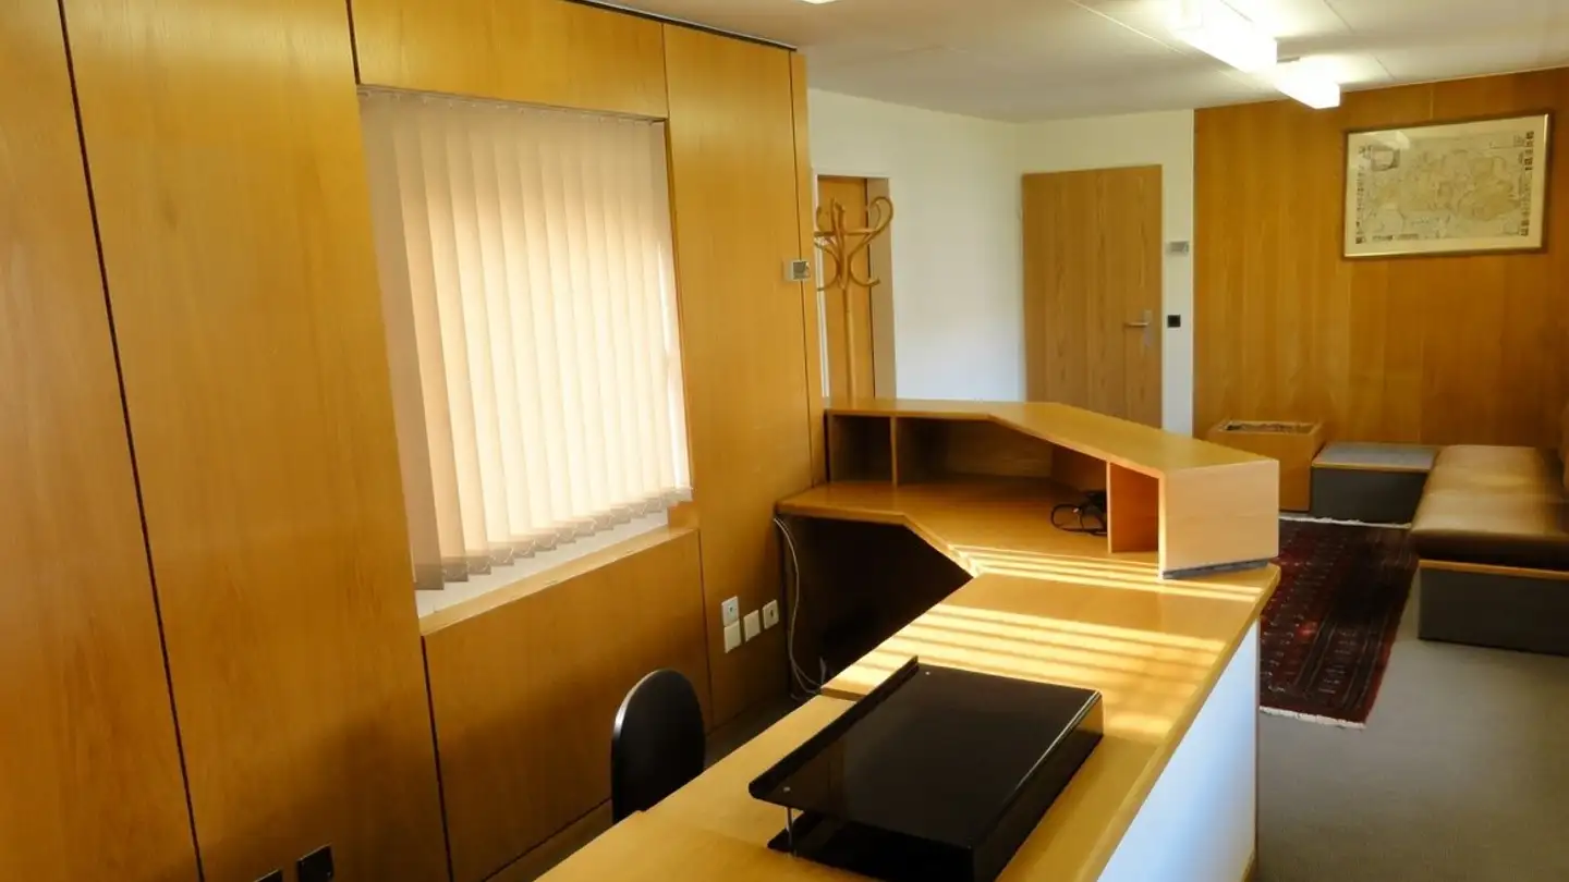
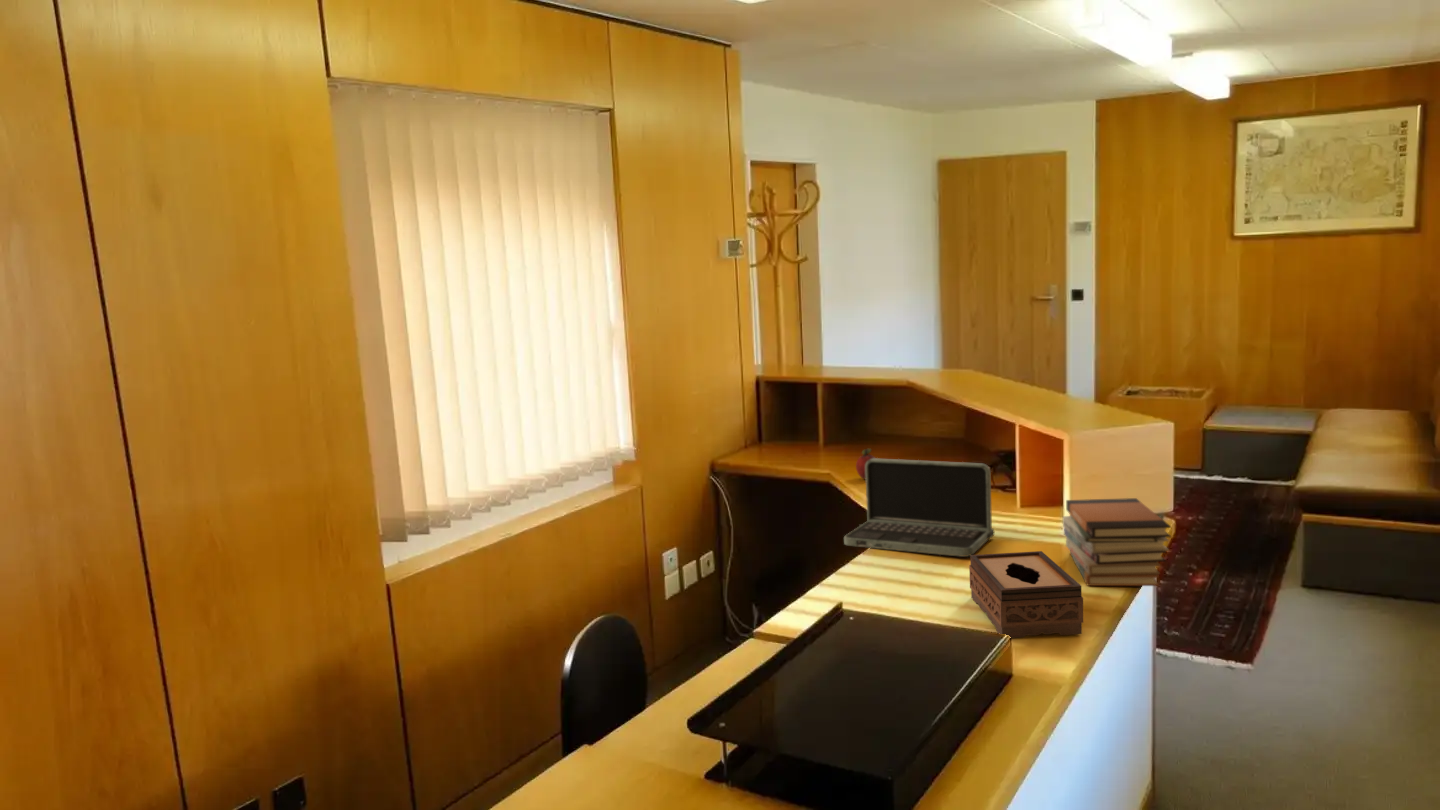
+ fruit [855,448,876,480]
+ tissue box [968,550,1084,639]
+ book stack [1062,497,1172,587]
+ laptop [843,457,995,558]
